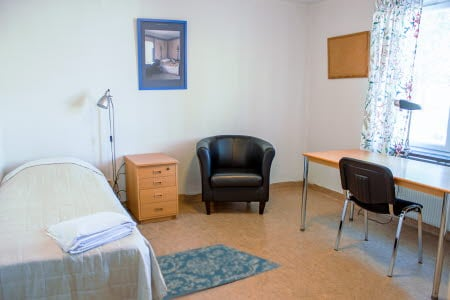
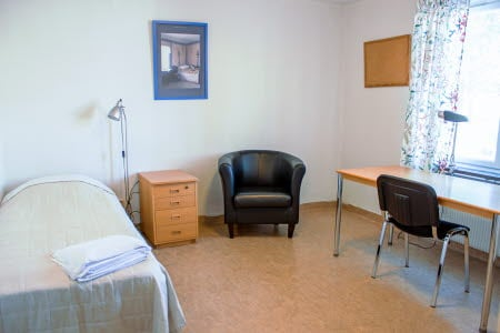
- rug [155,243,285,300]
